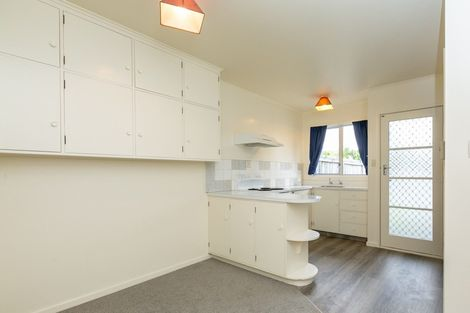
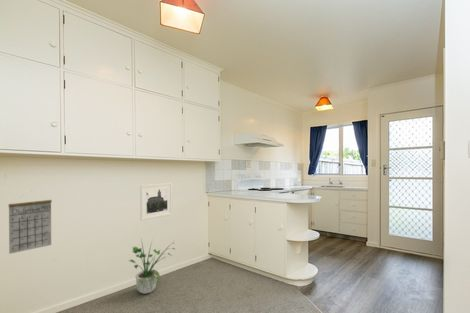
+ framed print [139,182,173,222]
+ potted plant [129,238,175,295]
+ calendar [8,190,53,255]
